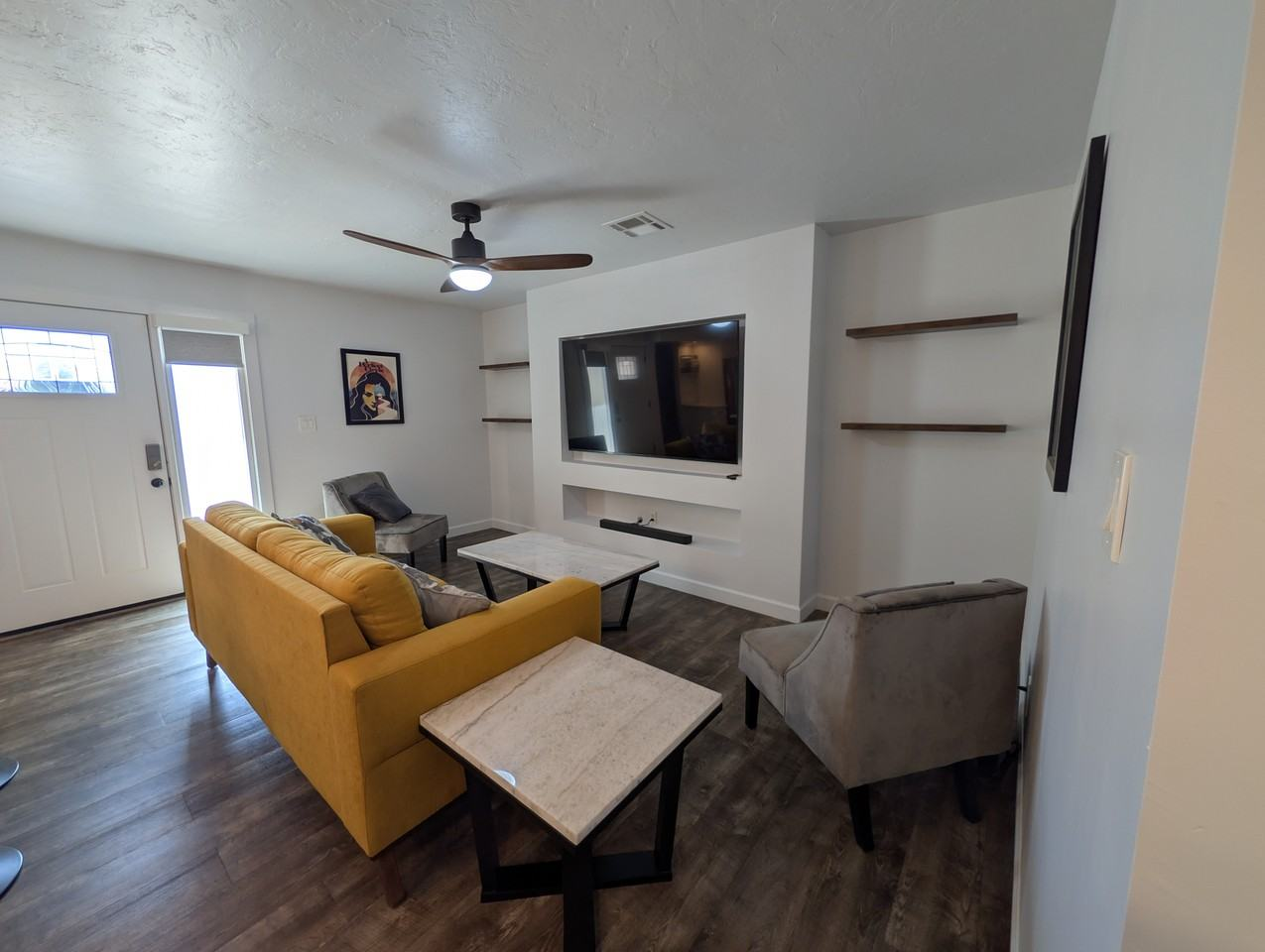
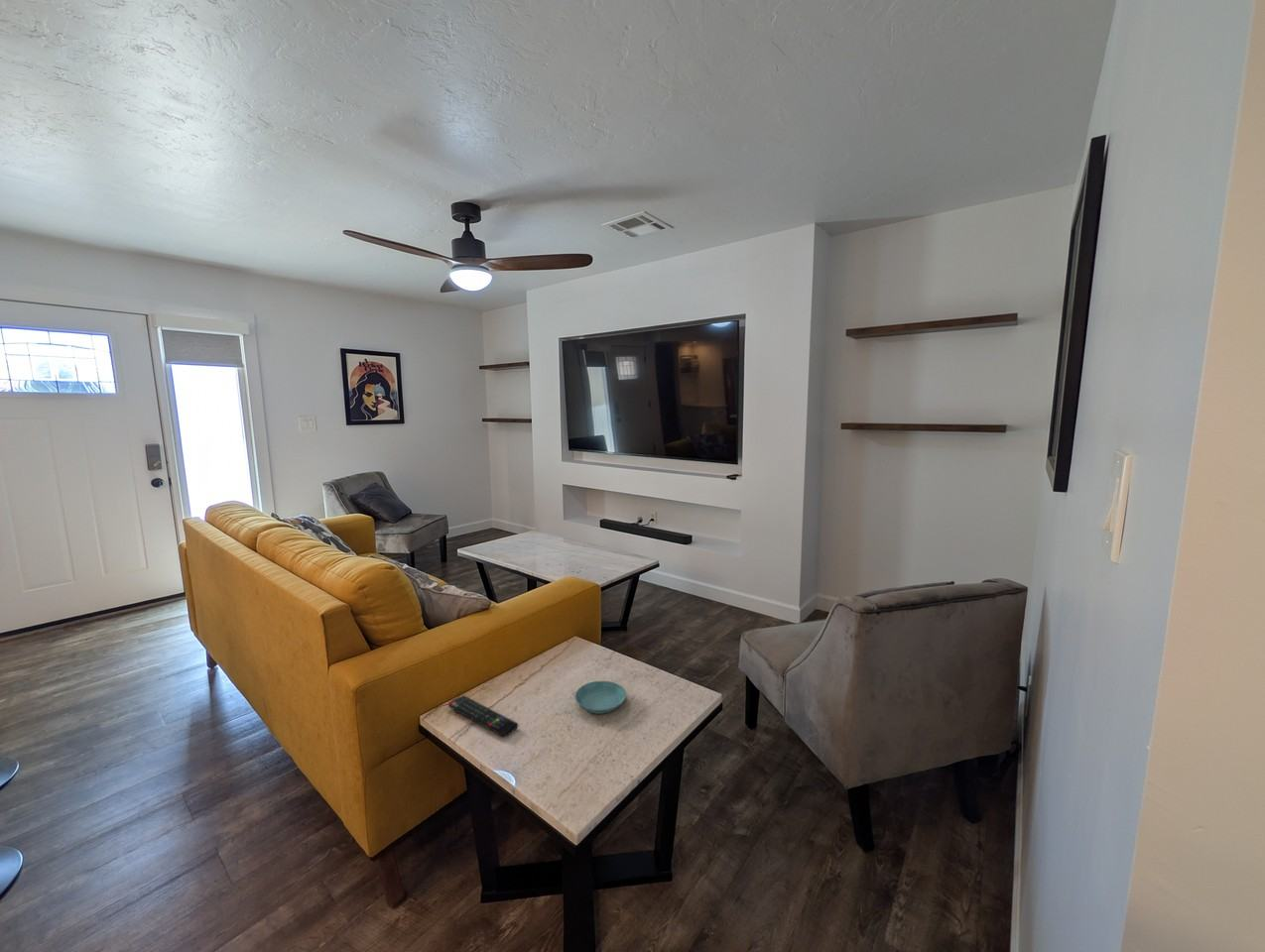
+ saucer [573,680,627,715]
+ remote control [447,694,519,738]
